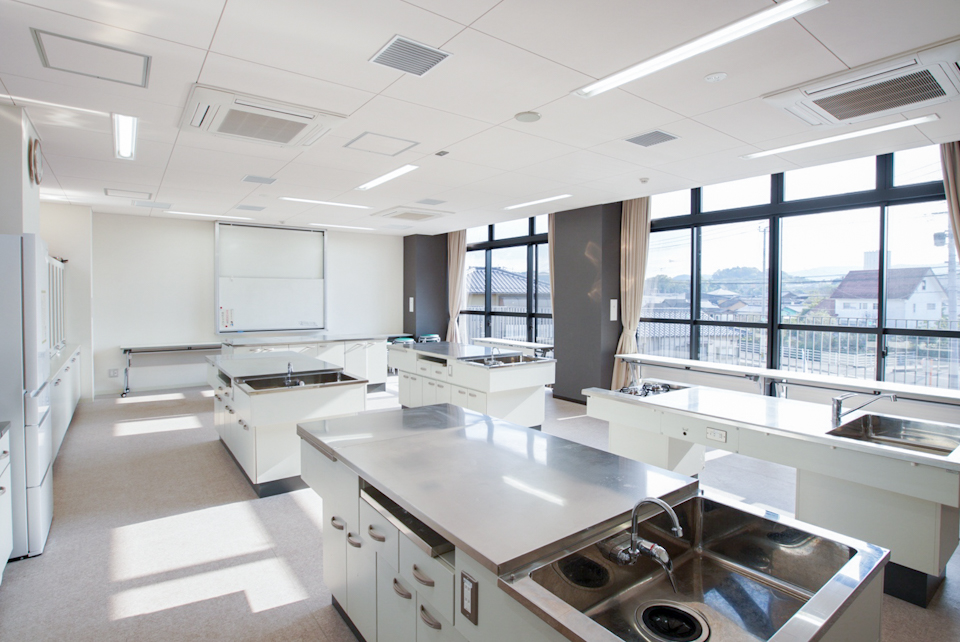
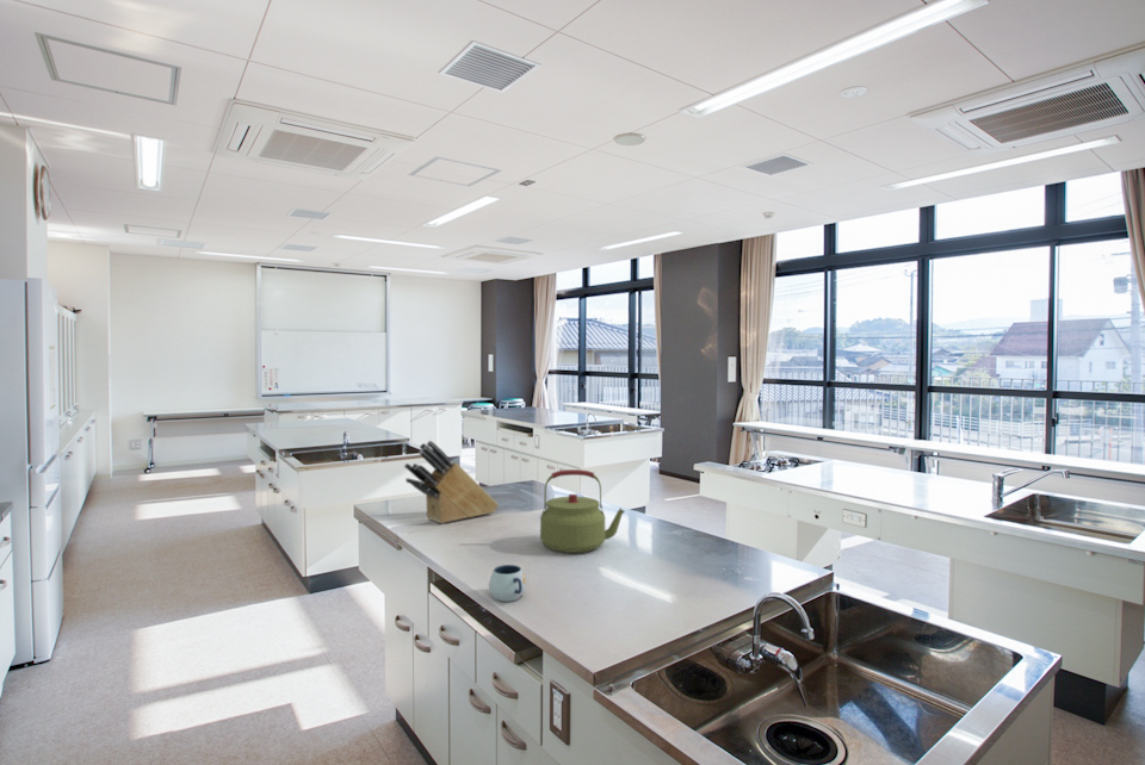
+ mug [488,564,527,603]
+ kettle [539,468,626,554]
+ knife block [403,440,500,524]
